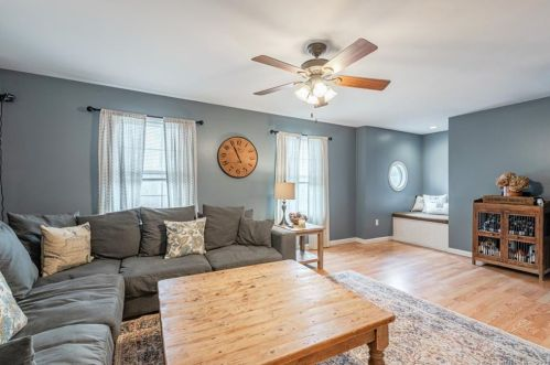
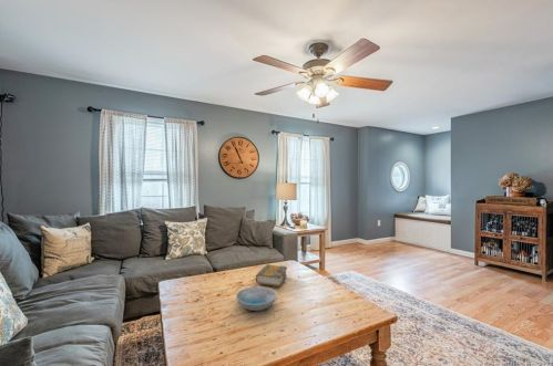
+ book [255,263,288,289]
+ dish [235,285,278,312]
